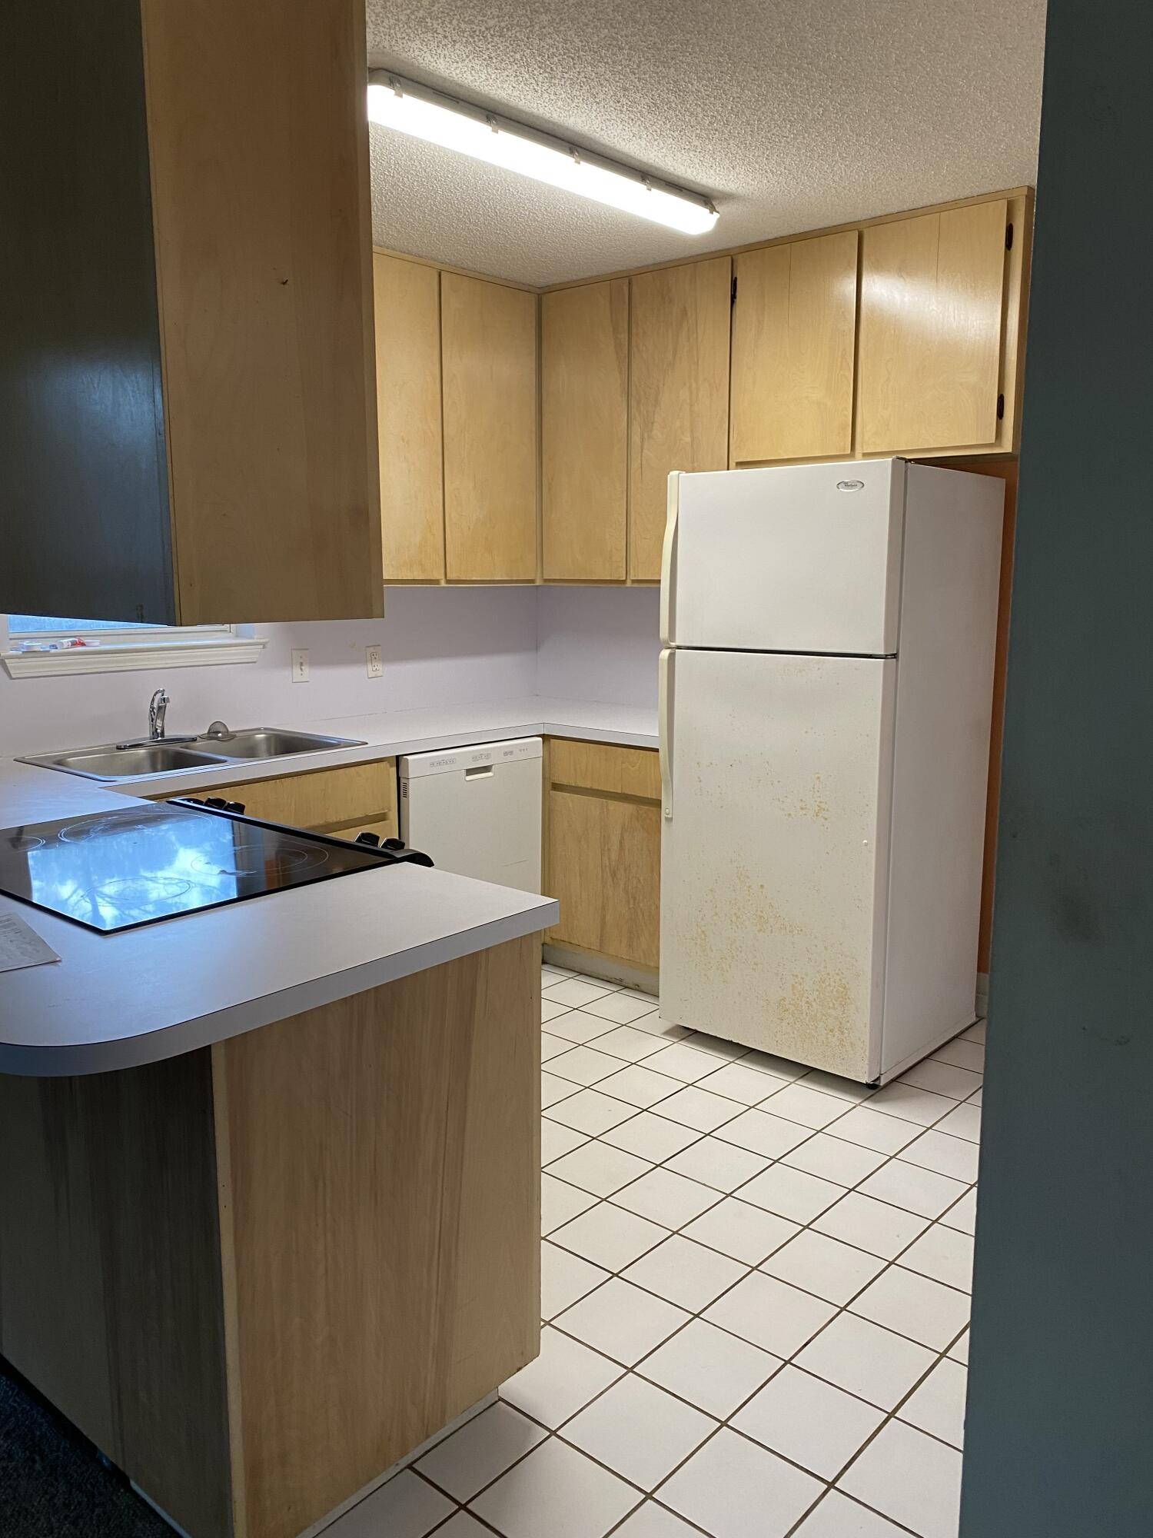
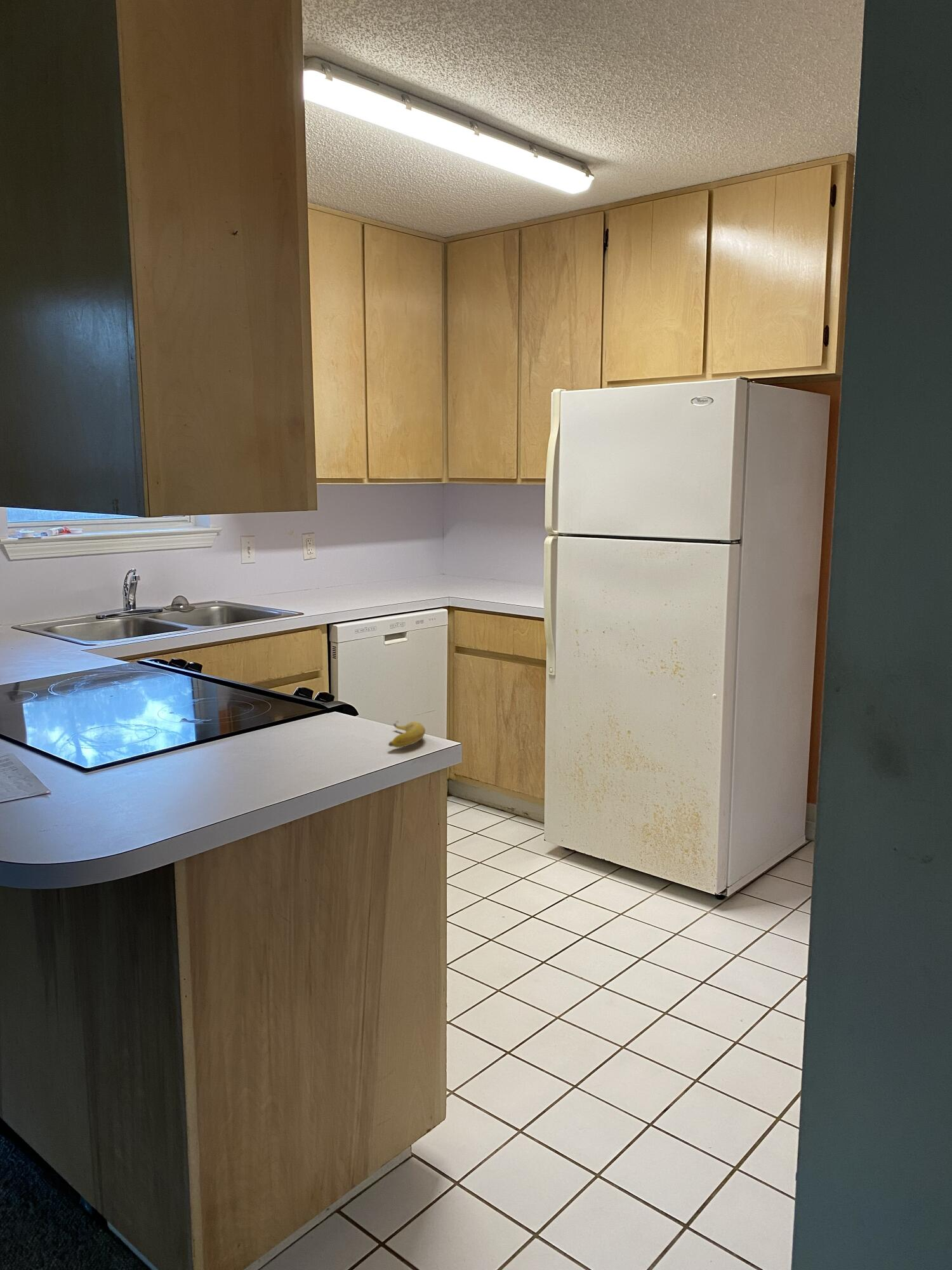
+ banana [388,720,426,748]
